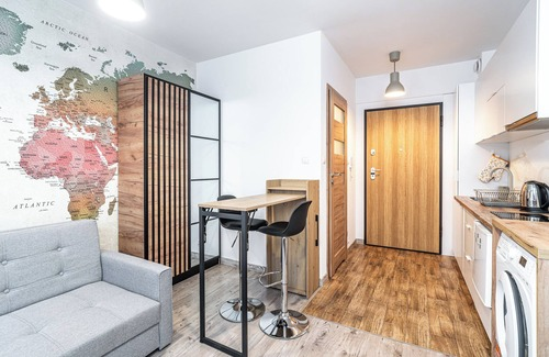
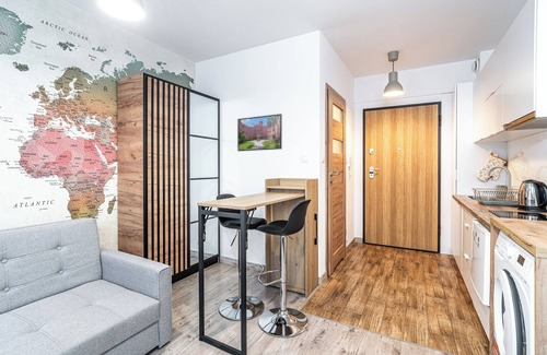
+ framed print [236,113,283,152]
